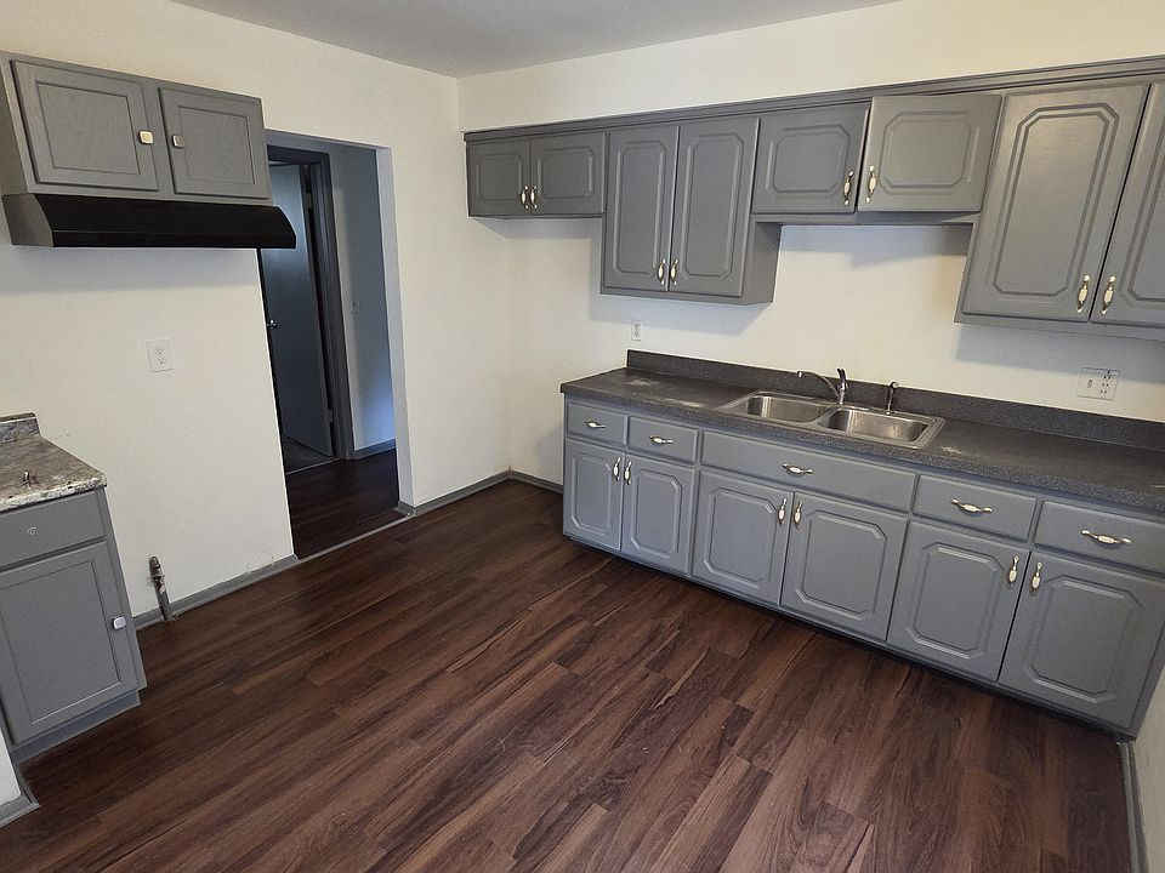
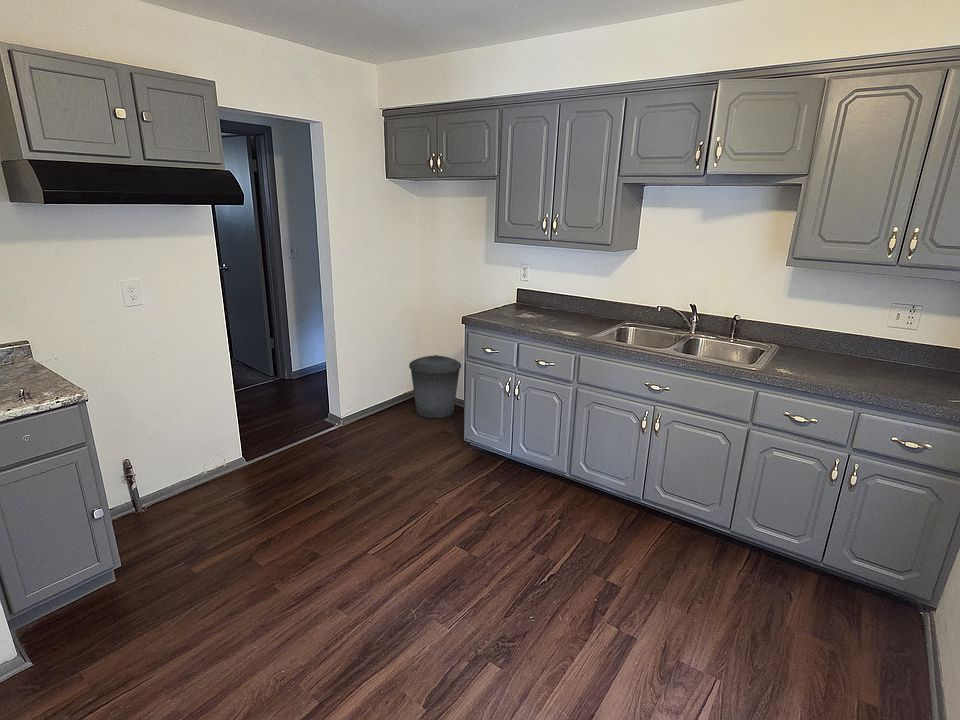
+ trash can [408,354,462,419]
